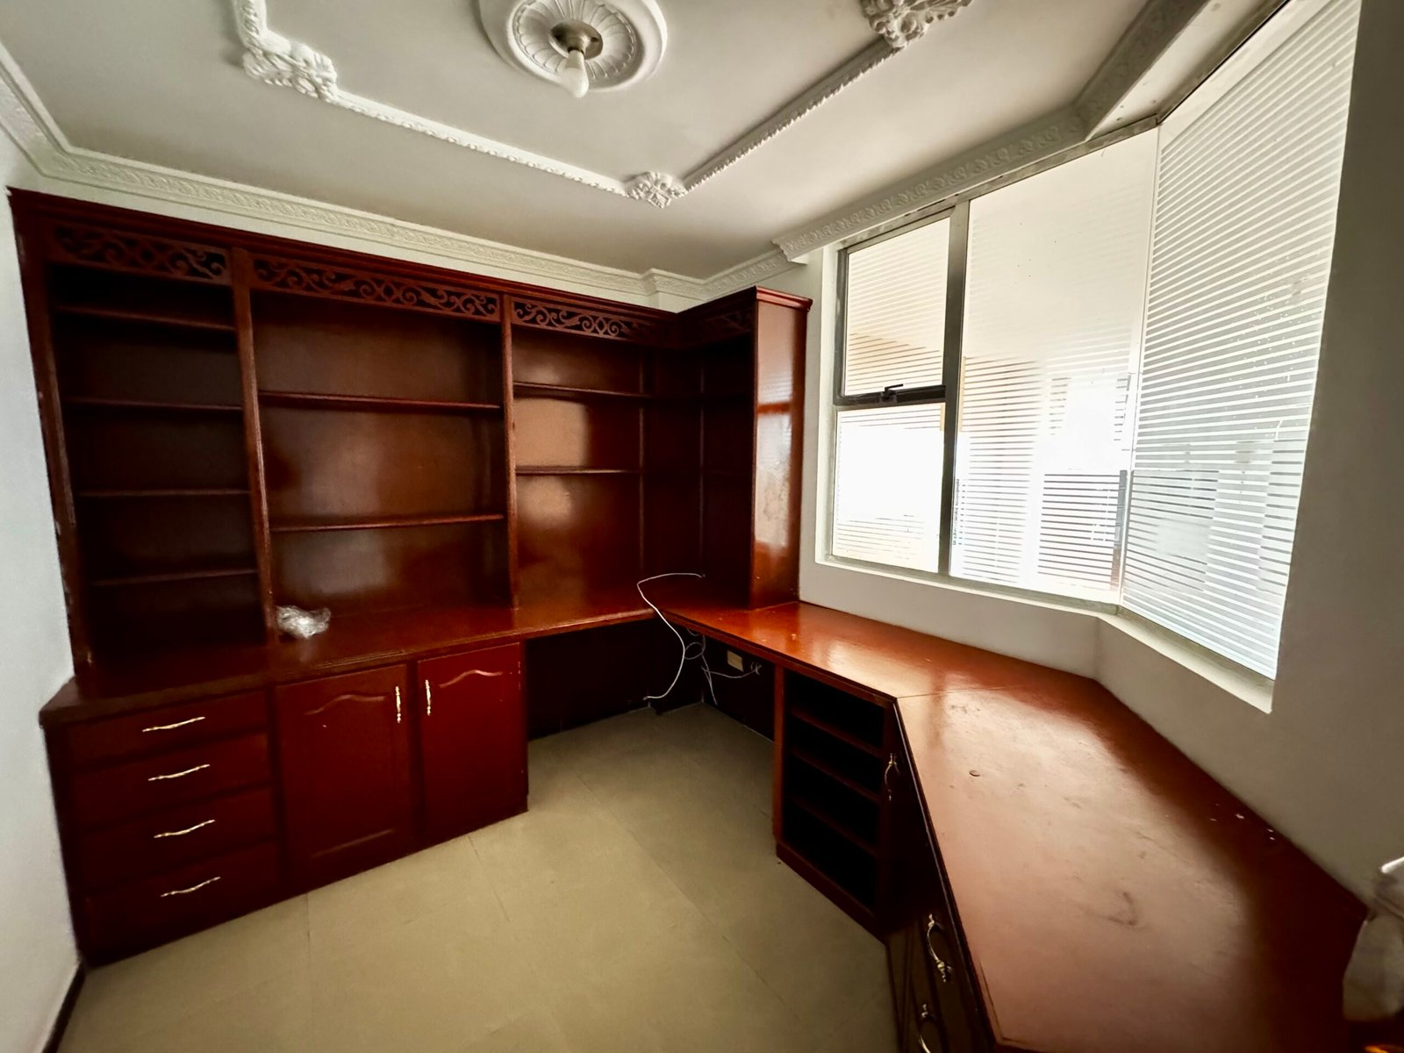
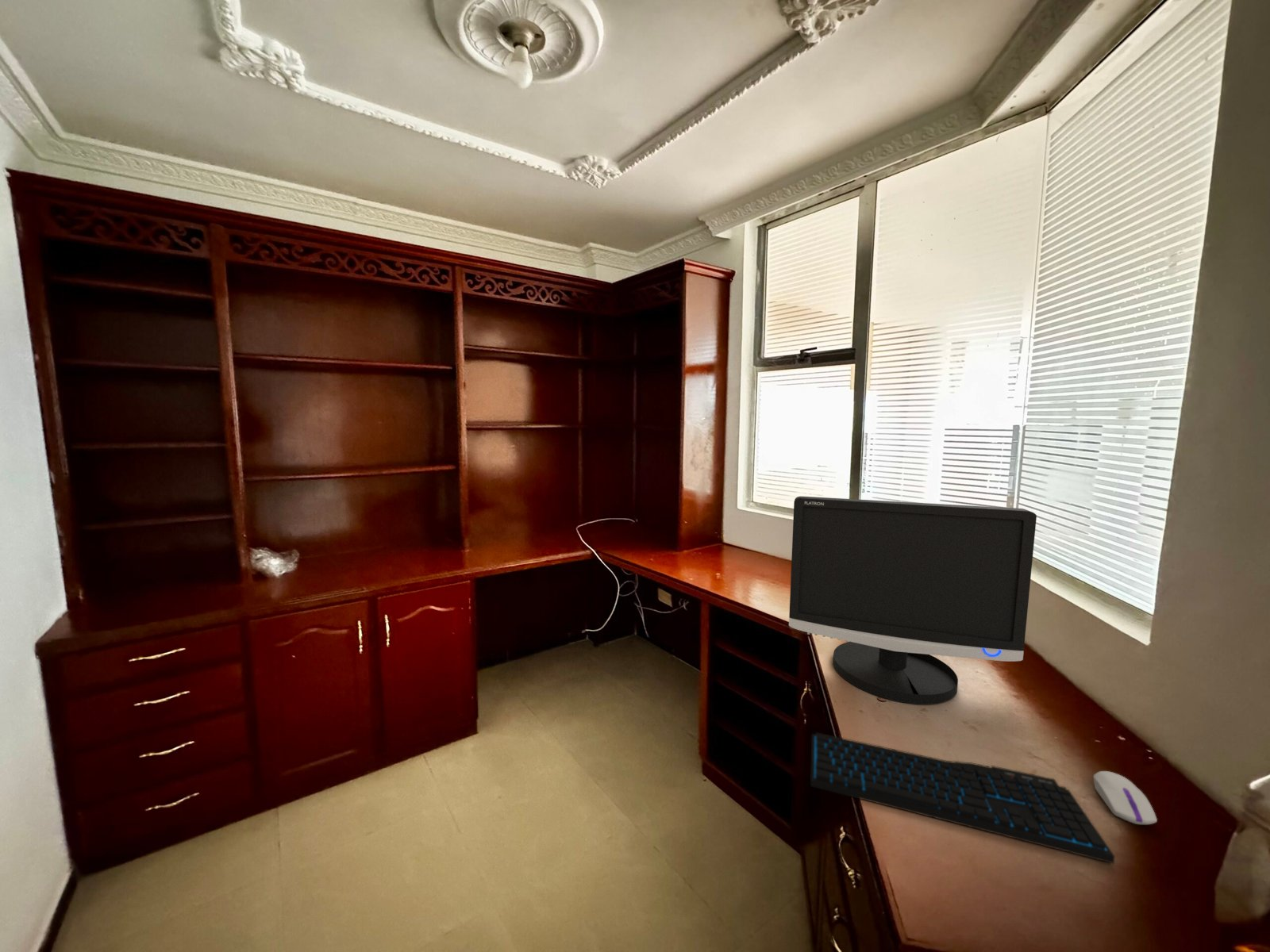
+ computer mouse [1093,770,1158,825]
+ monitor [788,496,1037,705]
+ keyboard [810,731,1115,864]
